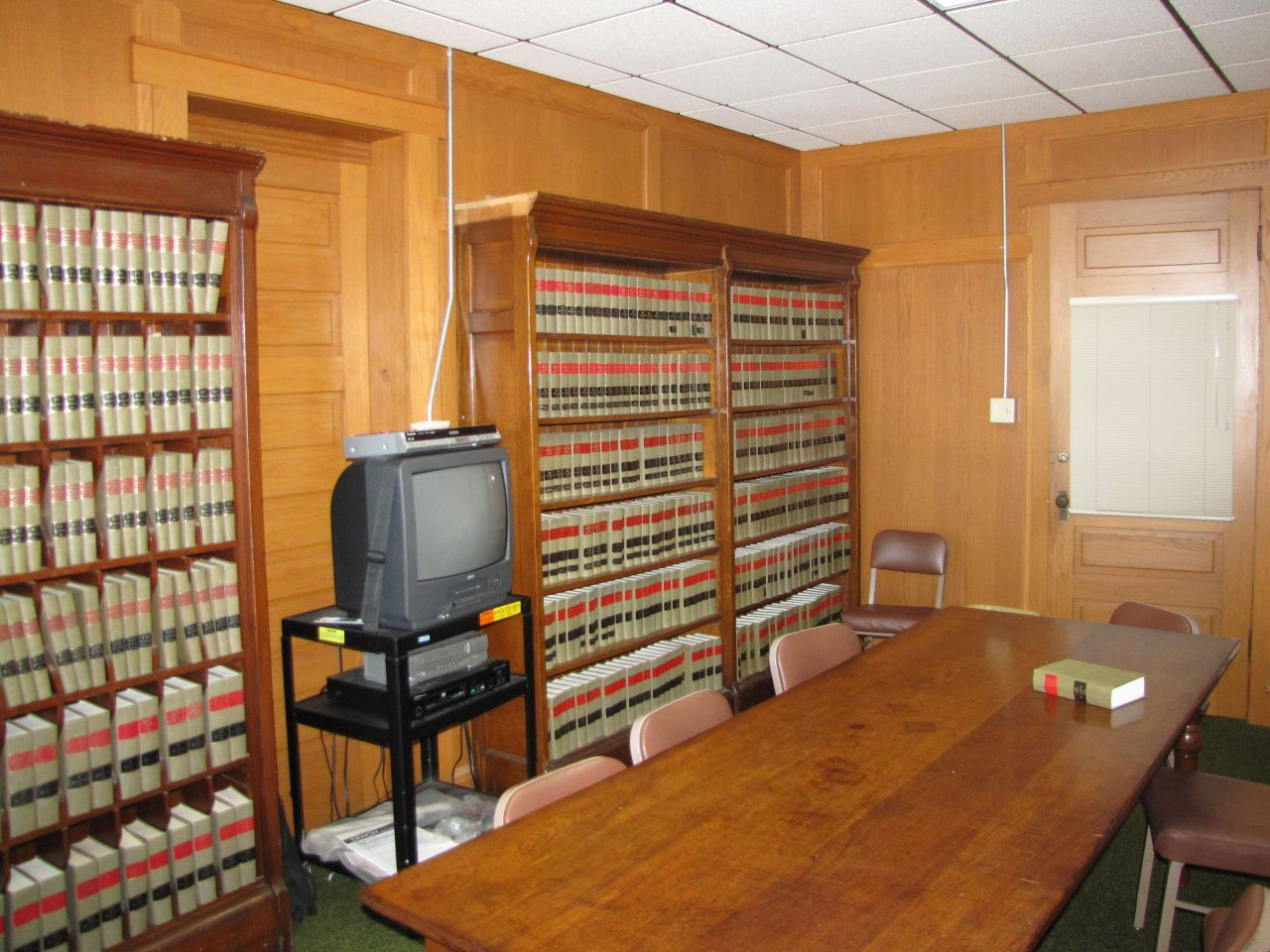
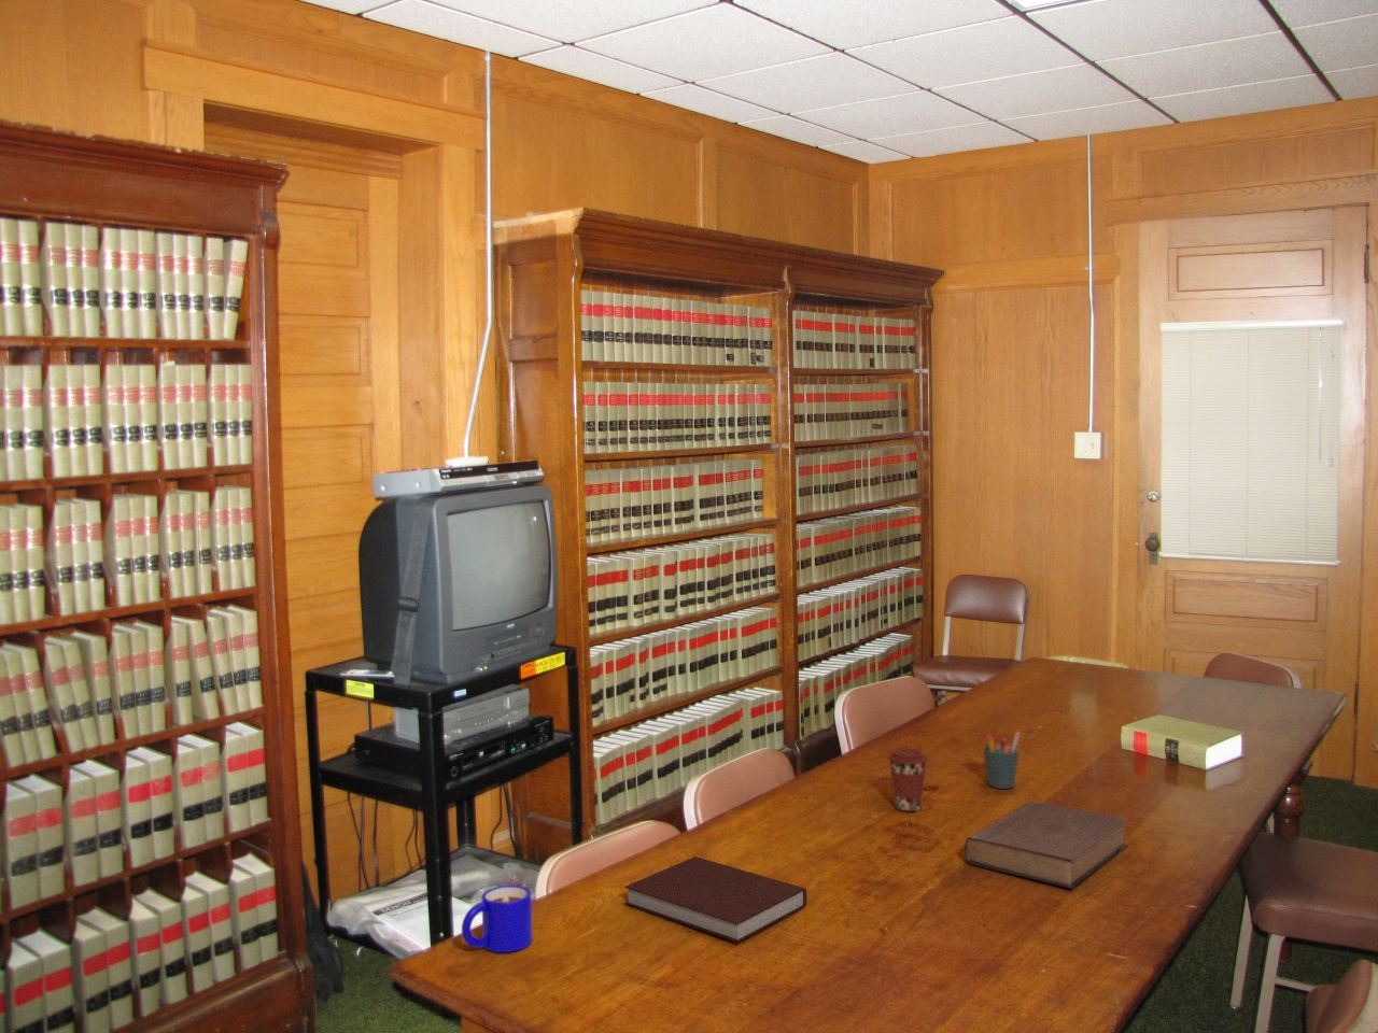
+ book [964,800,1130,890]
+ pen holder [982,731,1021,790]
+ coffee cup [888,747,929,813]
+ mug [461,884,533,954]
+ notebook [623,855,808,944]
